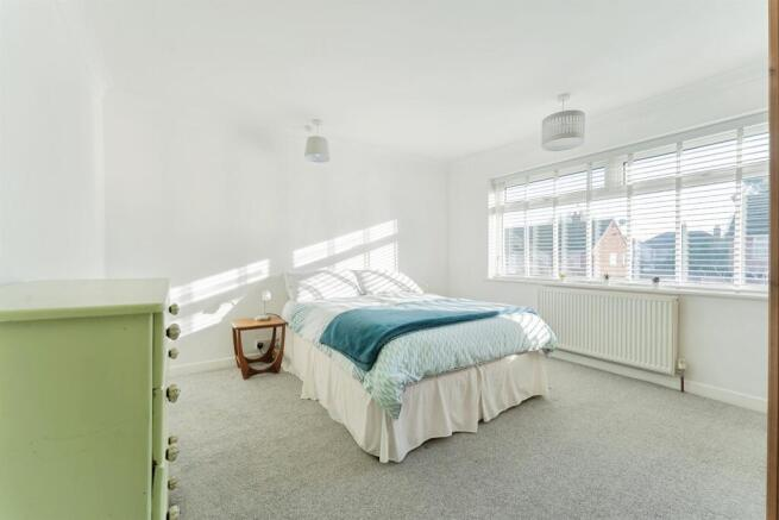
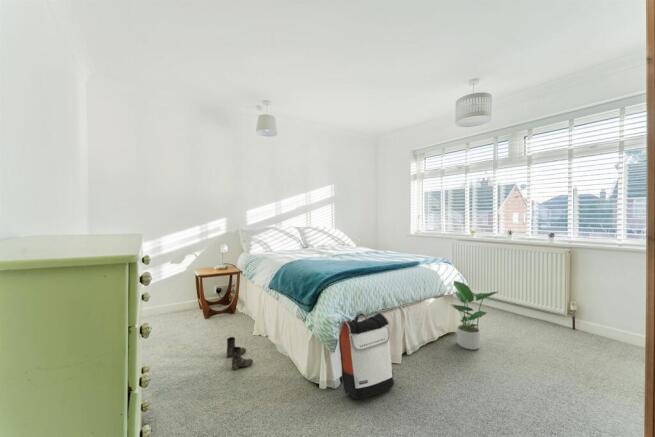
+ boots [226,336,254,370]
+ backpack [338,311,395,400]
+ potted plant [450,280,501,351]
